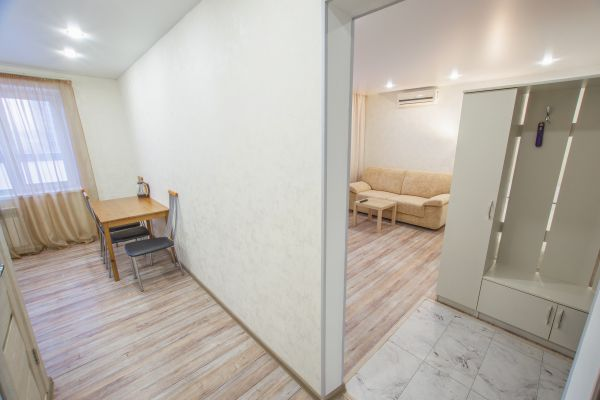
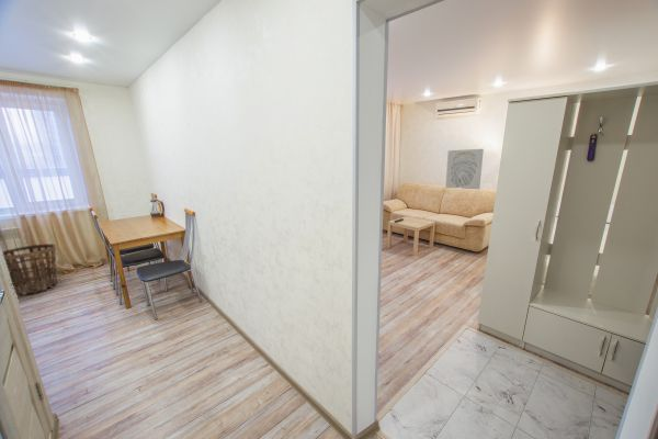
+ wall art [444,148,485,190]
+ basket [2,243,58,295]
